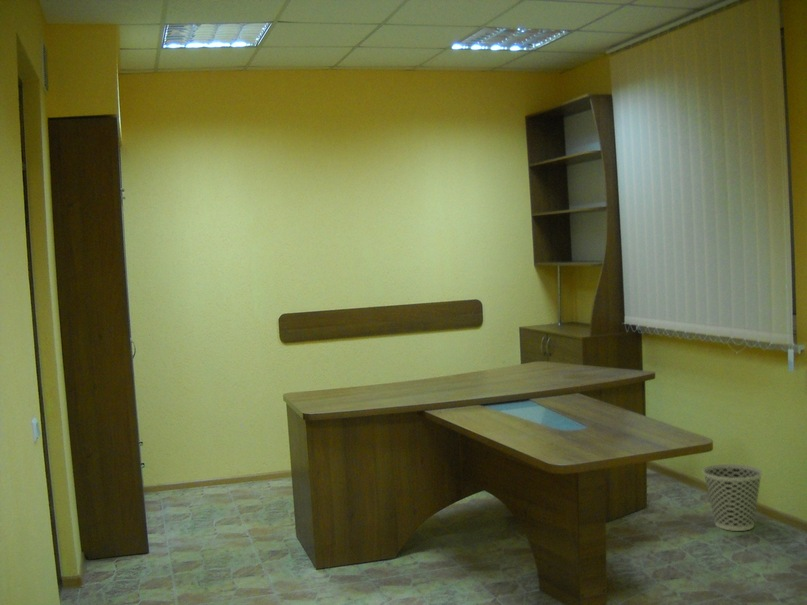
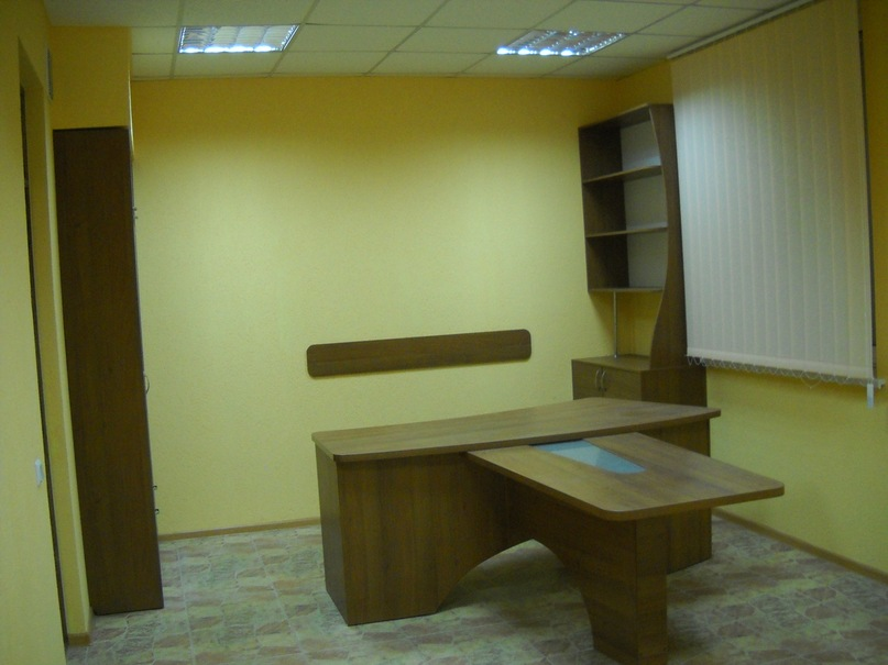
- wastebasket [701,463,763,532]
